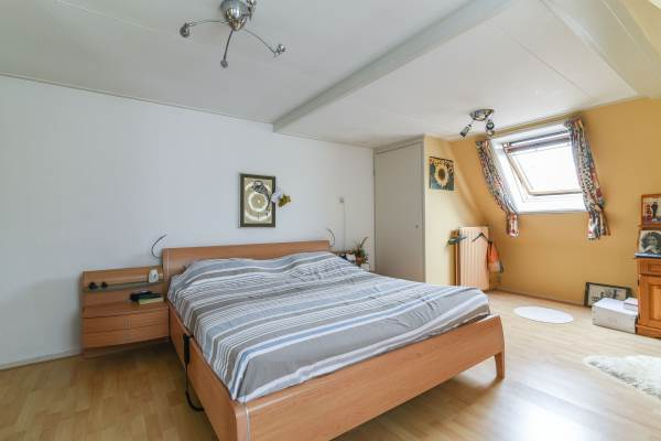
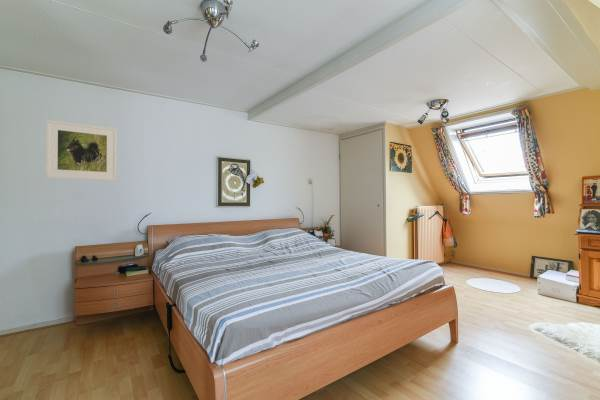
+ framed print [45,119,118,182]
